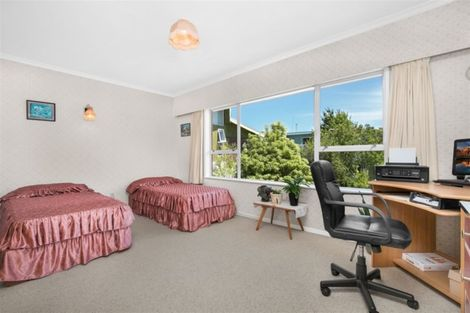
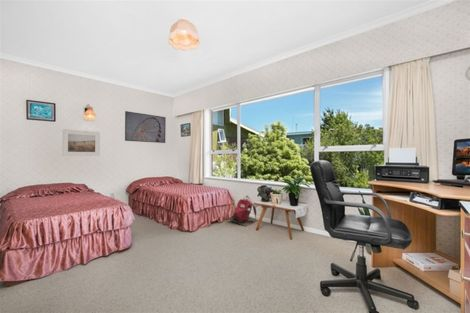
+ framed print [61,128,101,157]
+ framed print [124,110,167,144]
+ backpack [227,195,259,228]
